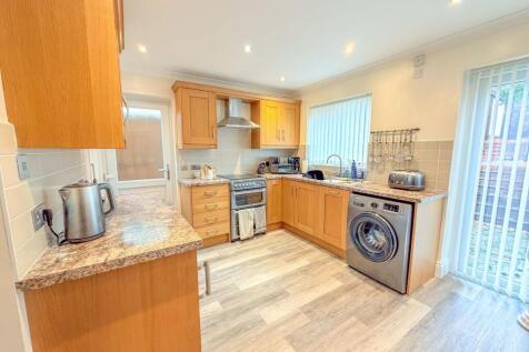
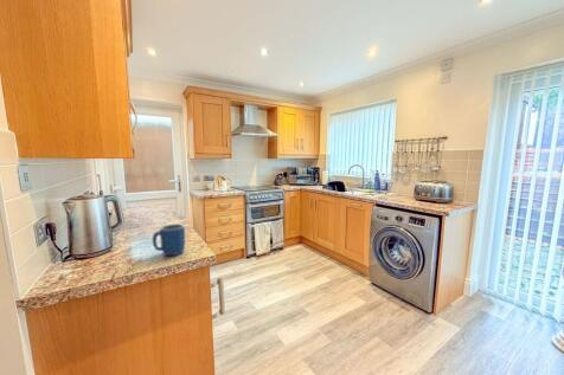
+ mug [152,222,186,257]
